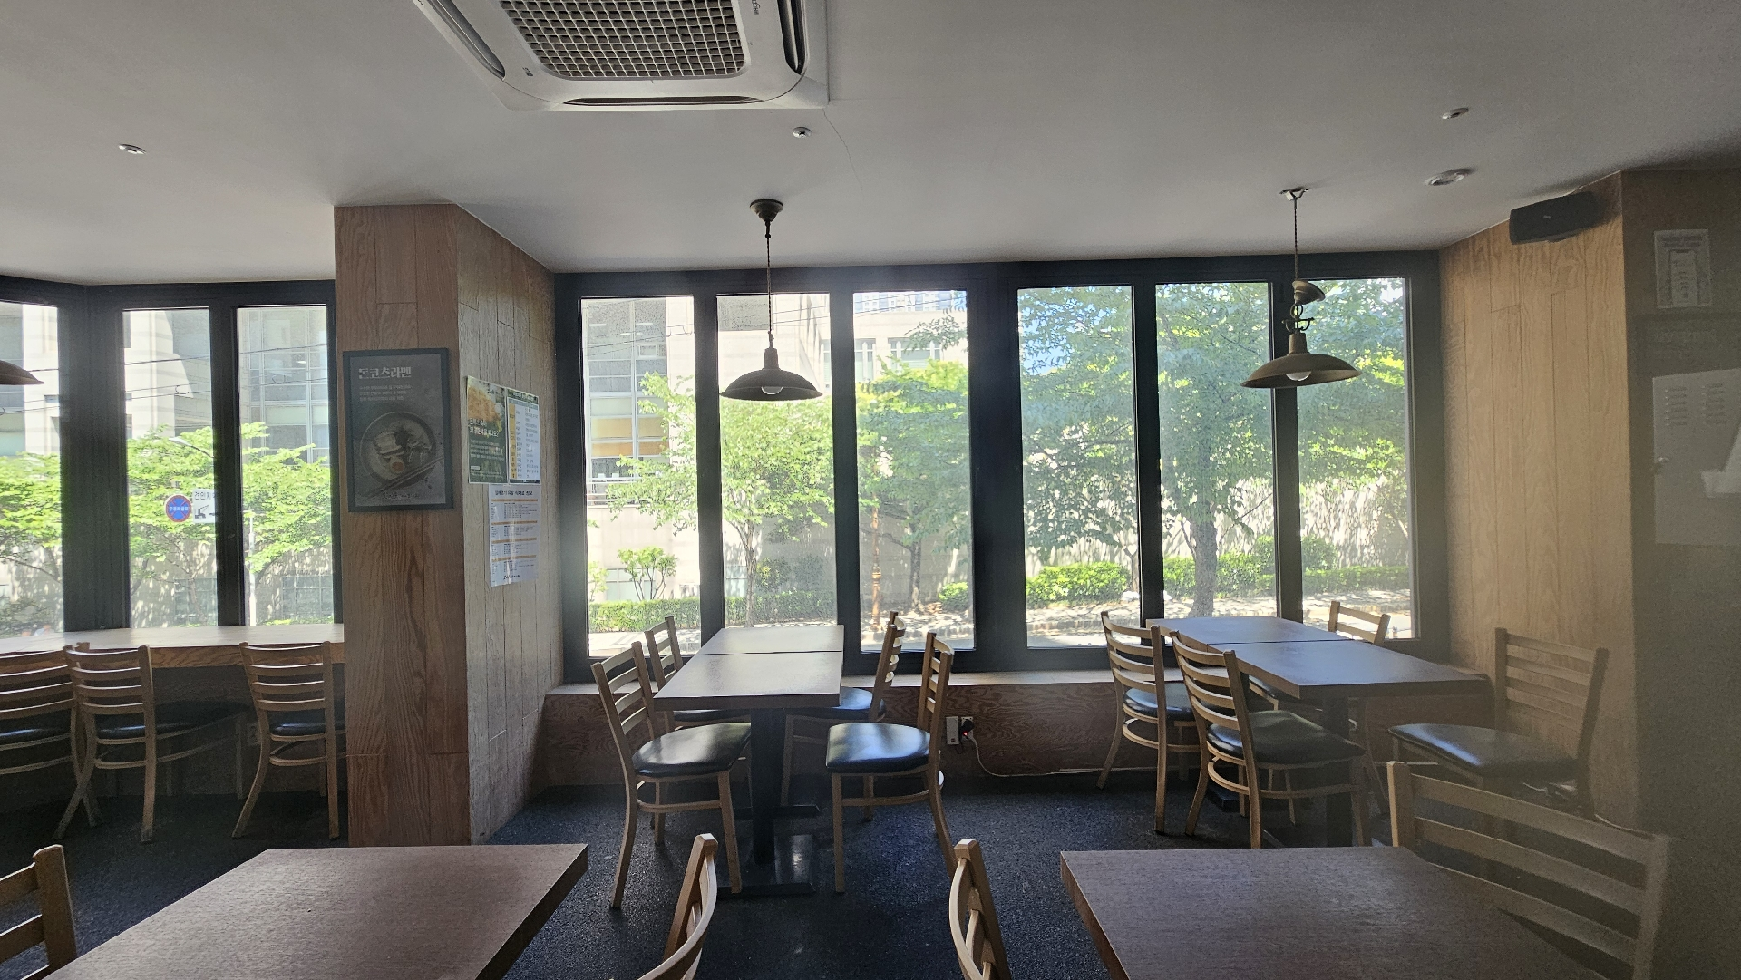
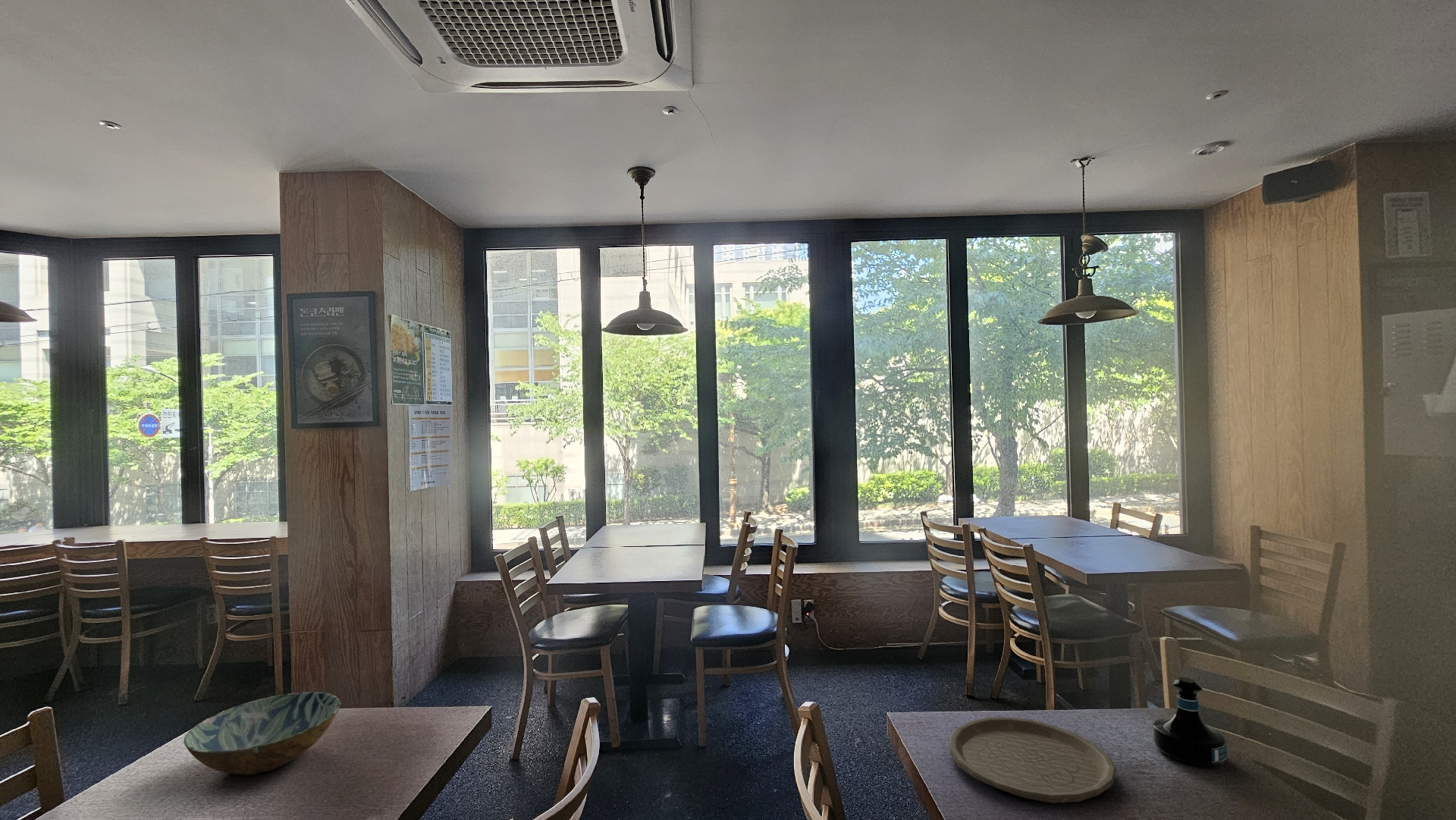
+ tequila bottle [1153,677,1228,769]
+ bowl [183,691,341,775]
+ plate [949,716,1117,804]
